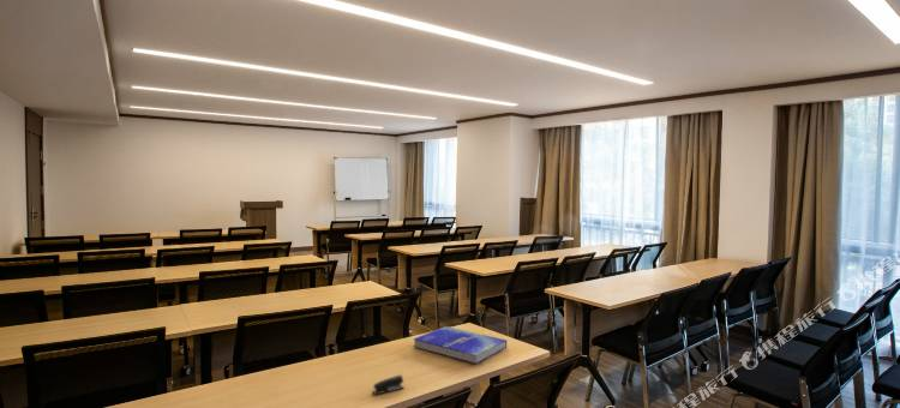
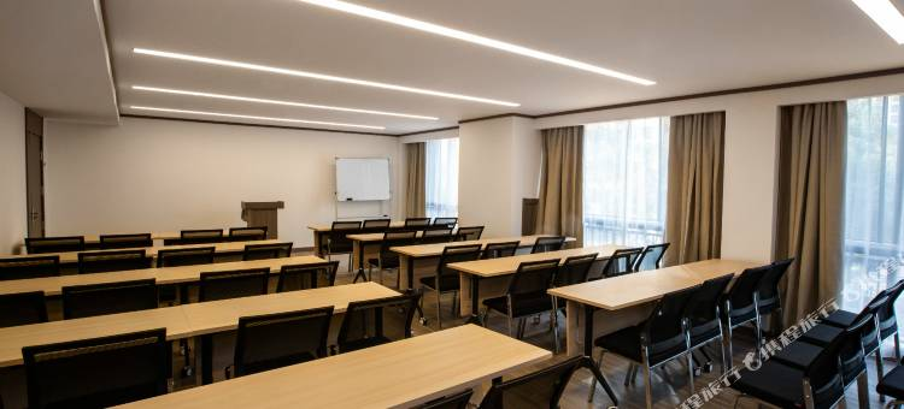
- book [413,325,508,365]
- stapler [371,373,406,396]
